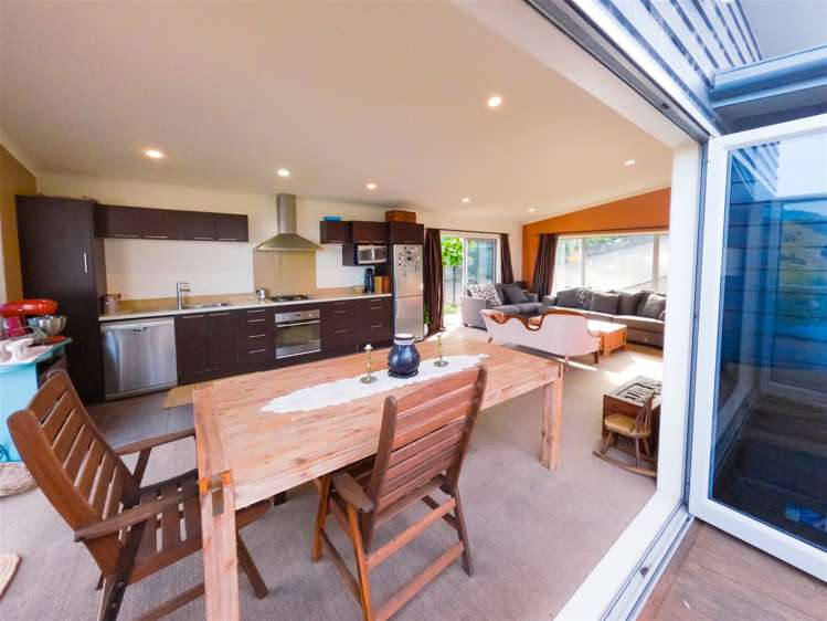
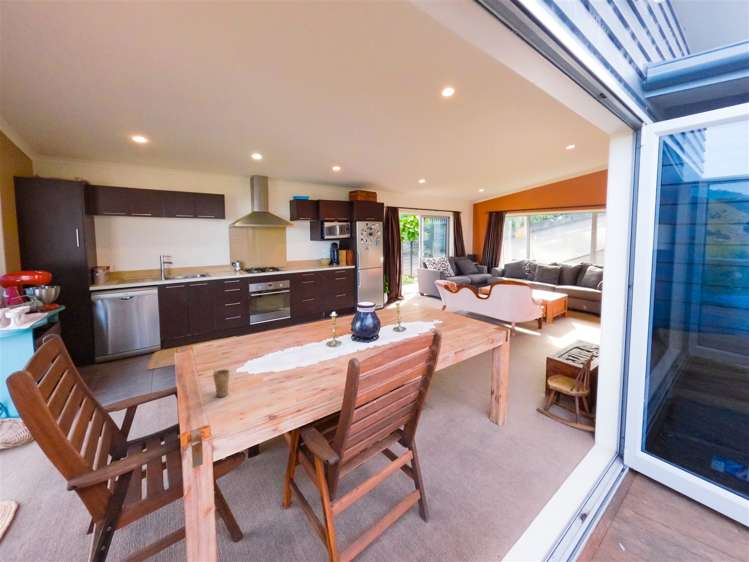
+ cup [212,367,230,398]
